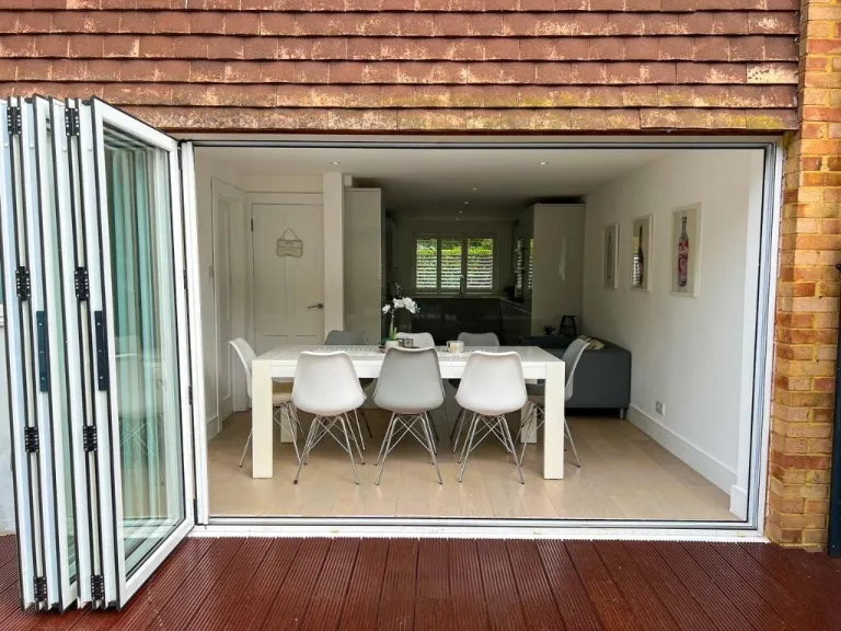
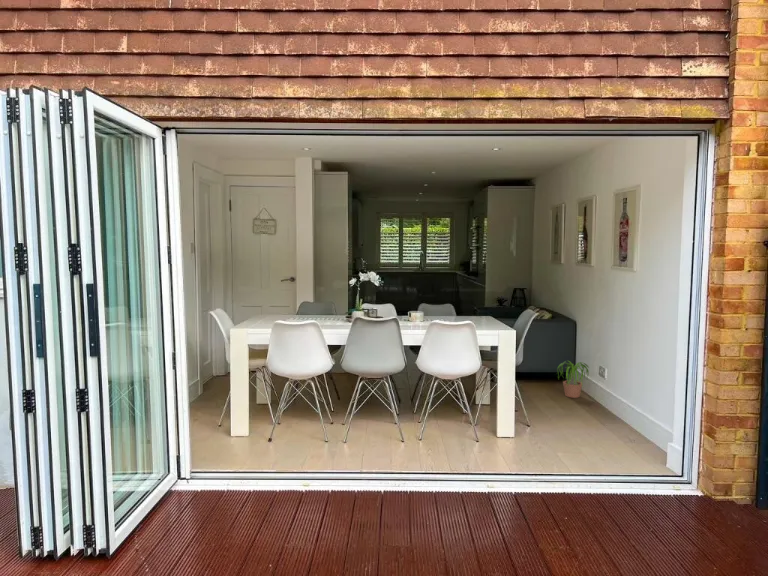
+ potted plant [555,360,591,399]
